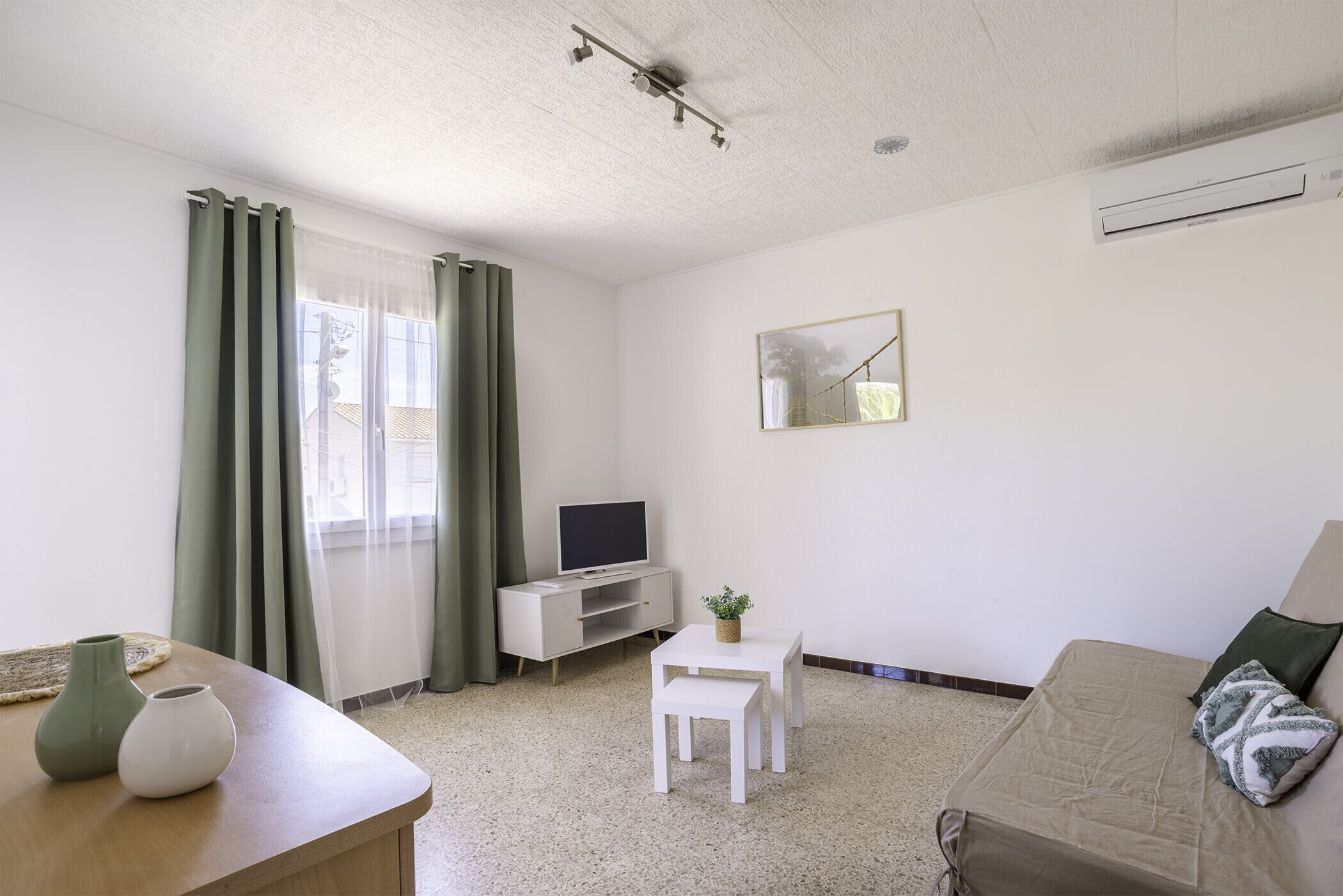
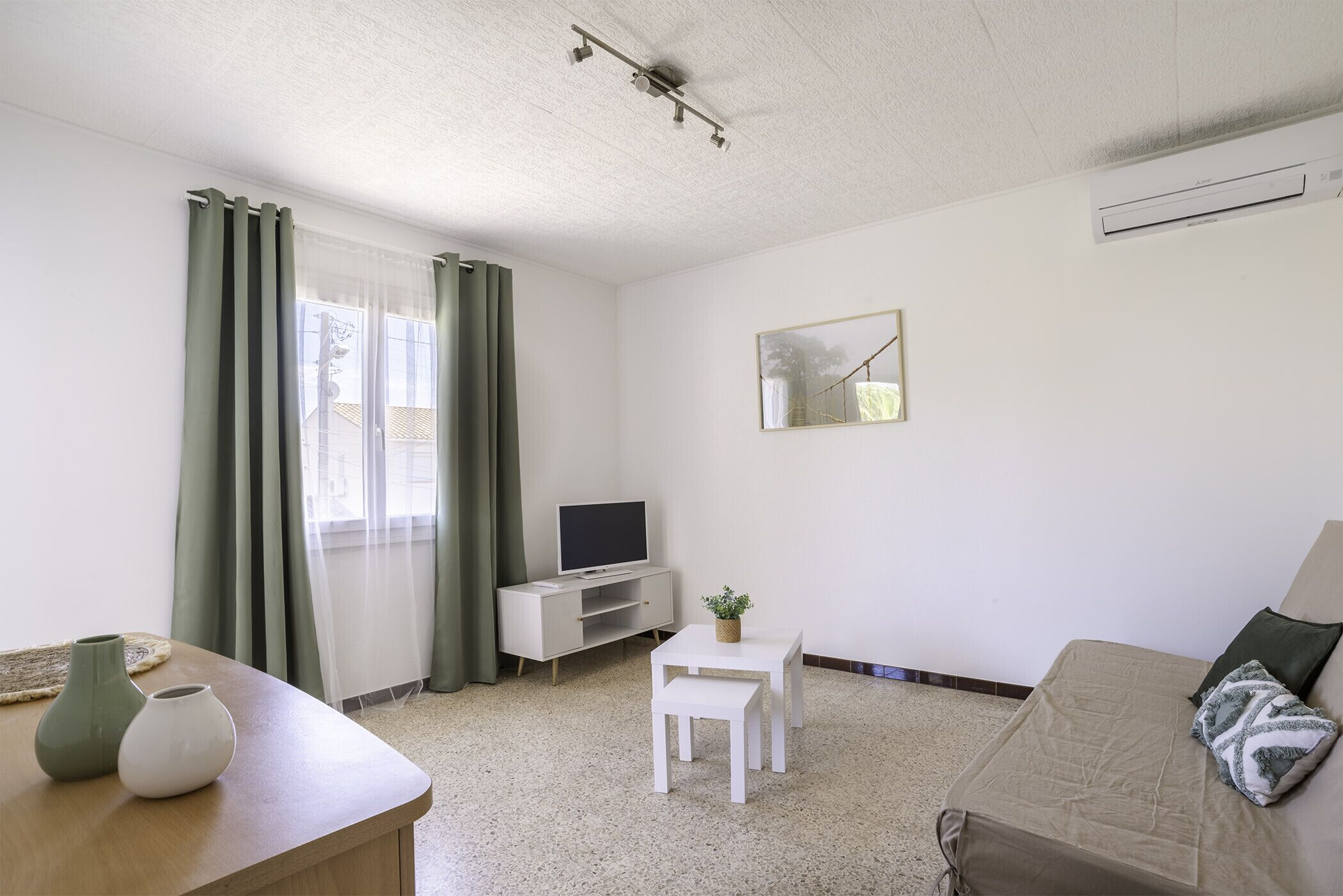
- smoke detector [874,135,910,155]
